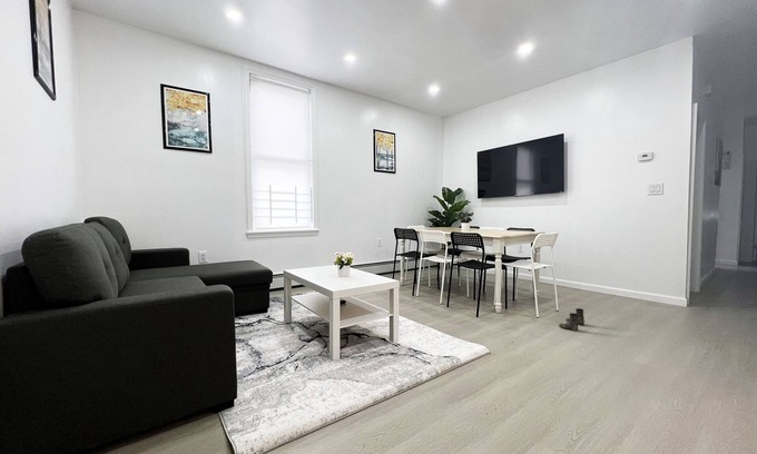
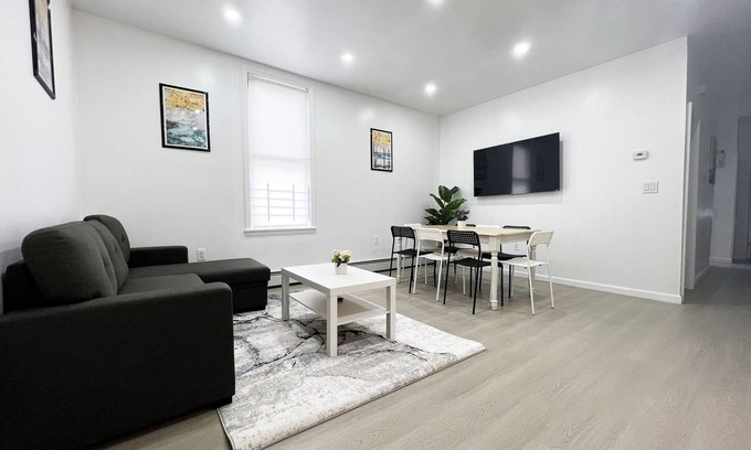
- boots [558,307,586,332]
